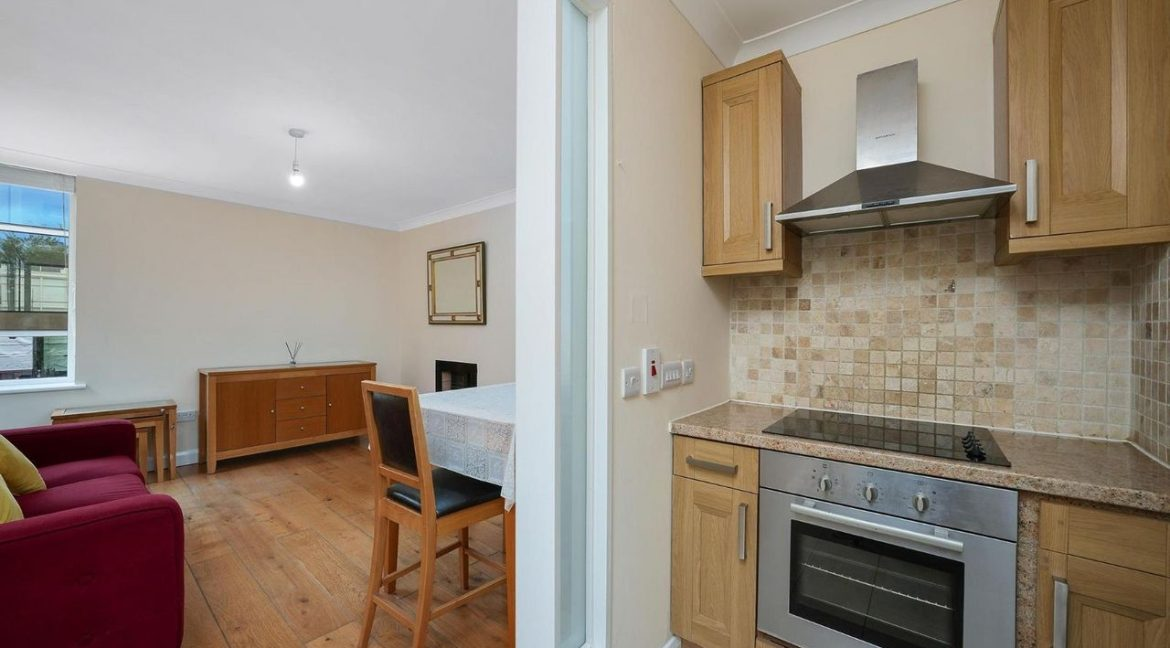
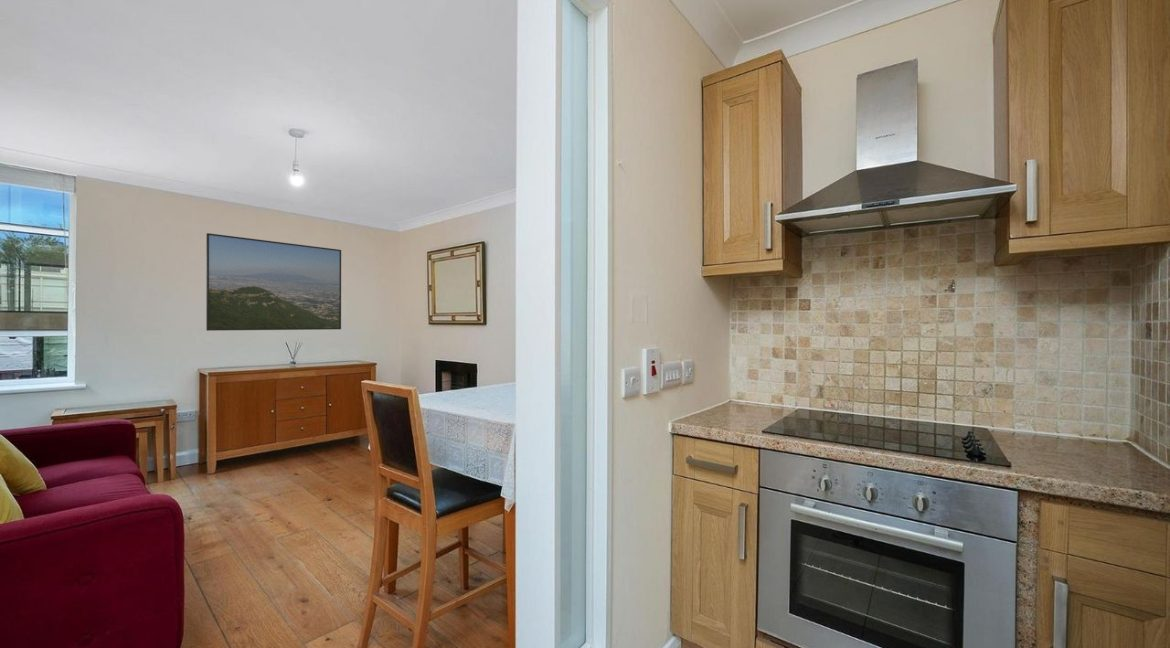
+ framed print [205,232,342,332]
